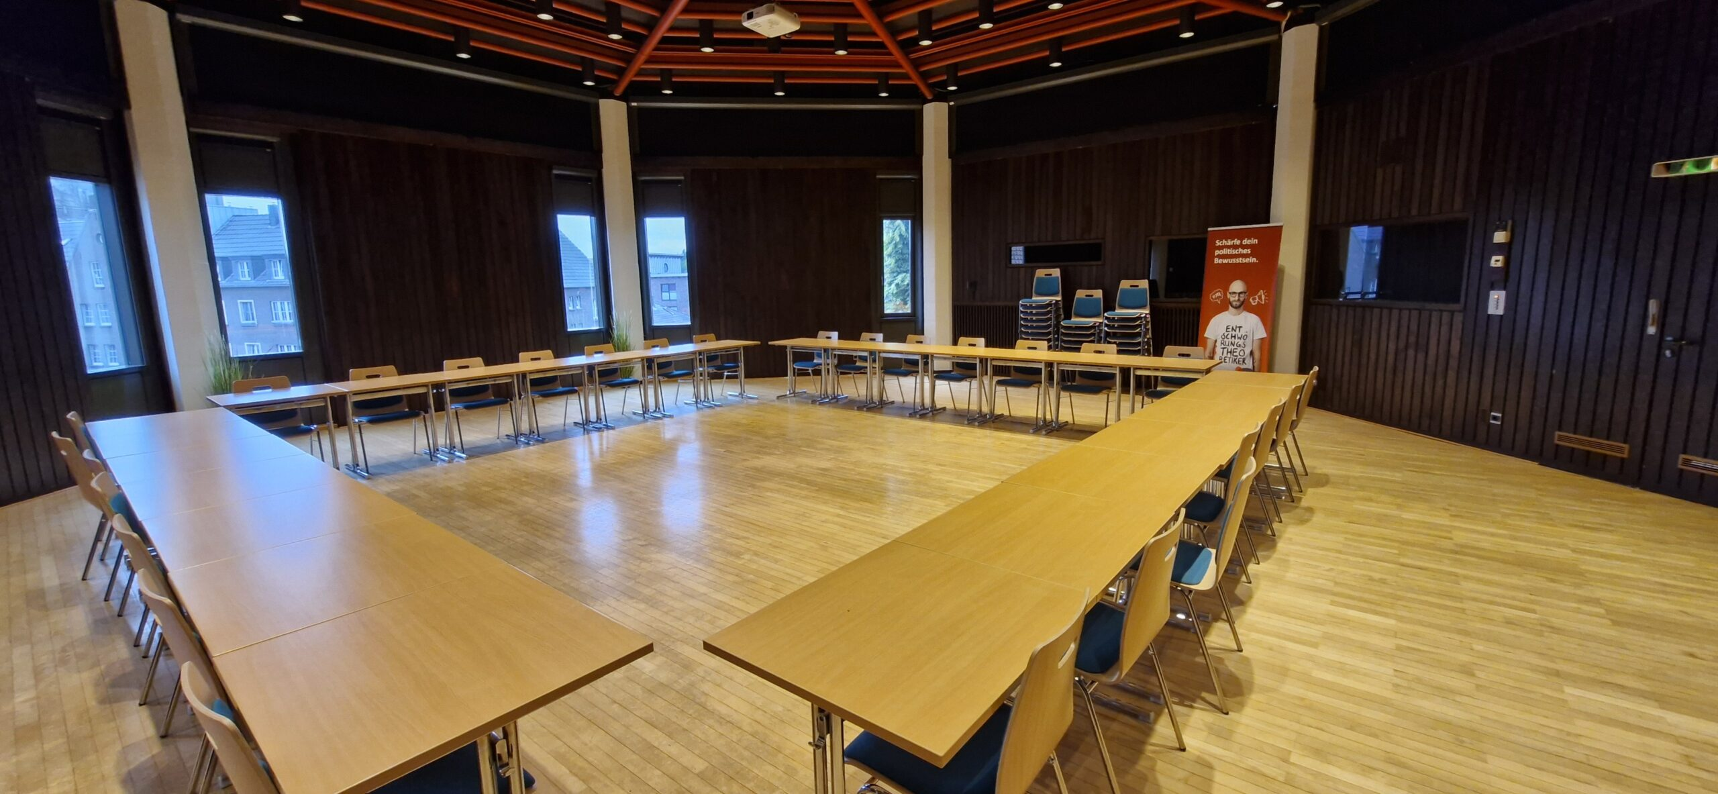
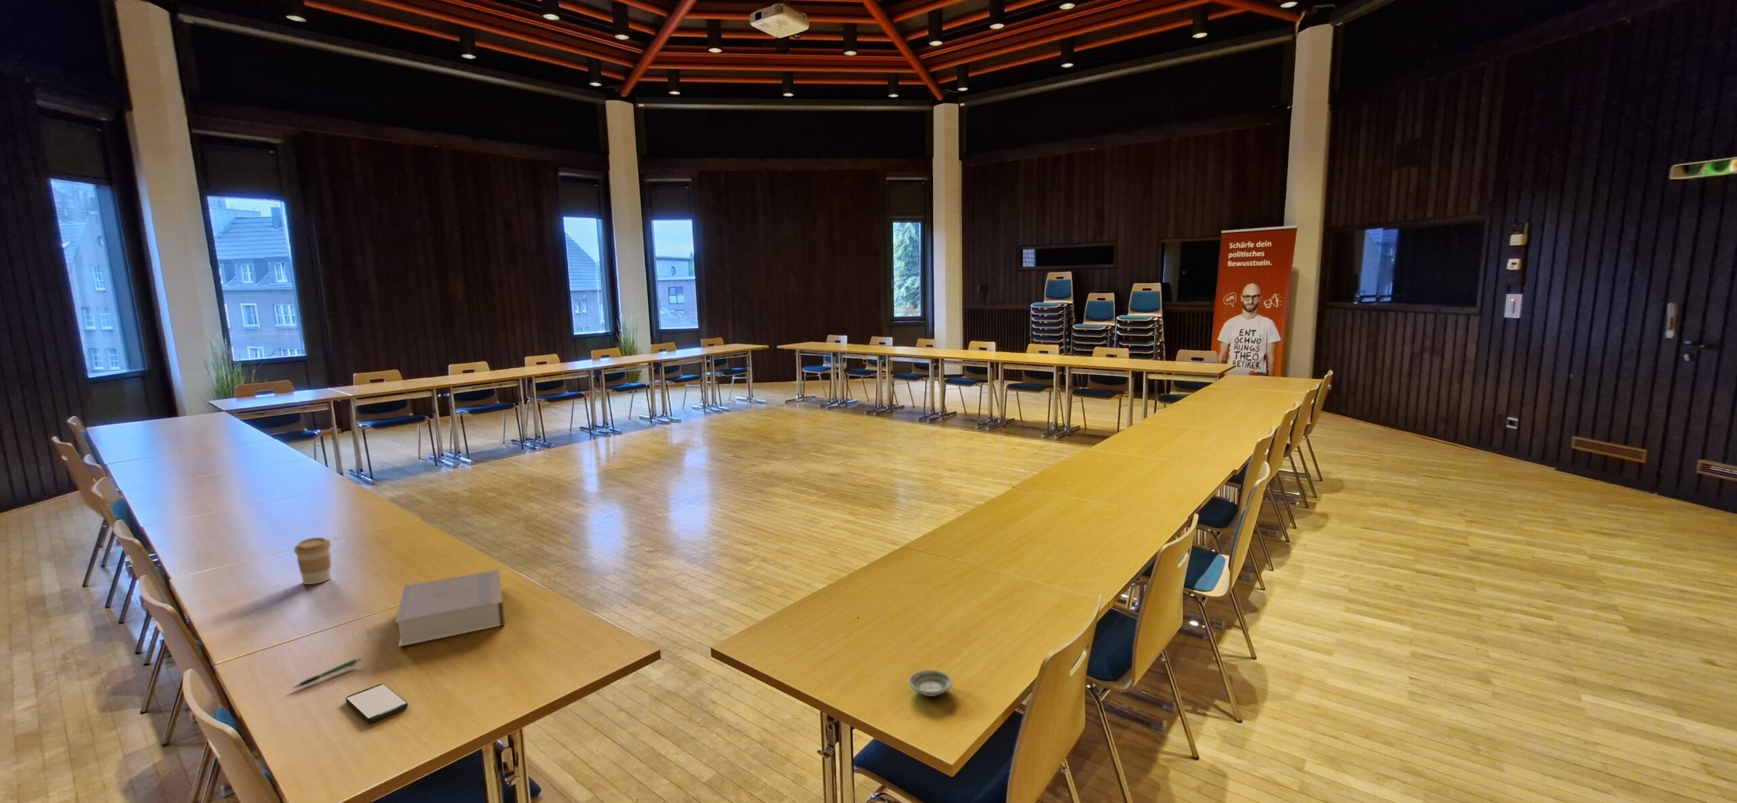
+ book [394,569,505,648]
+ smartphone [346,683,409,723]
+ coffee cup [294,537,332,585]
+ saucer [908,669,954,697]
+ pen [291,657,361,689]
